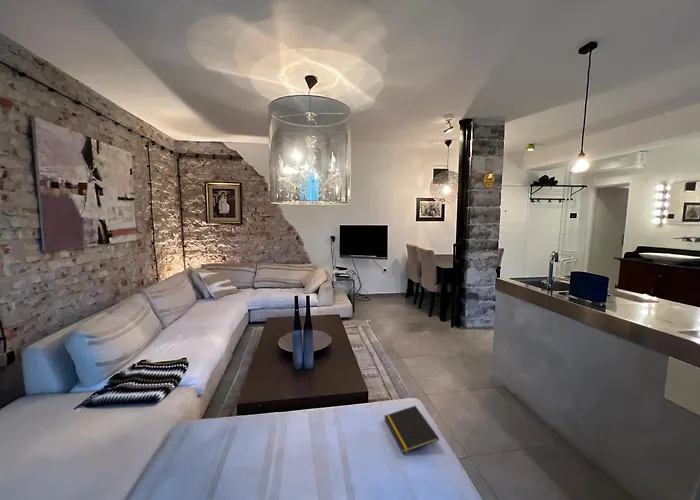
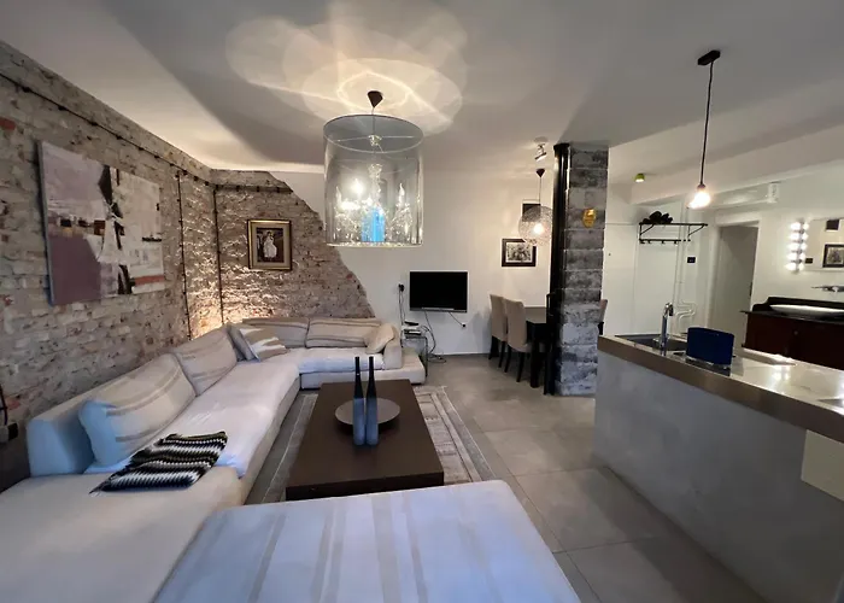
- notepad [383,405,440,454]
